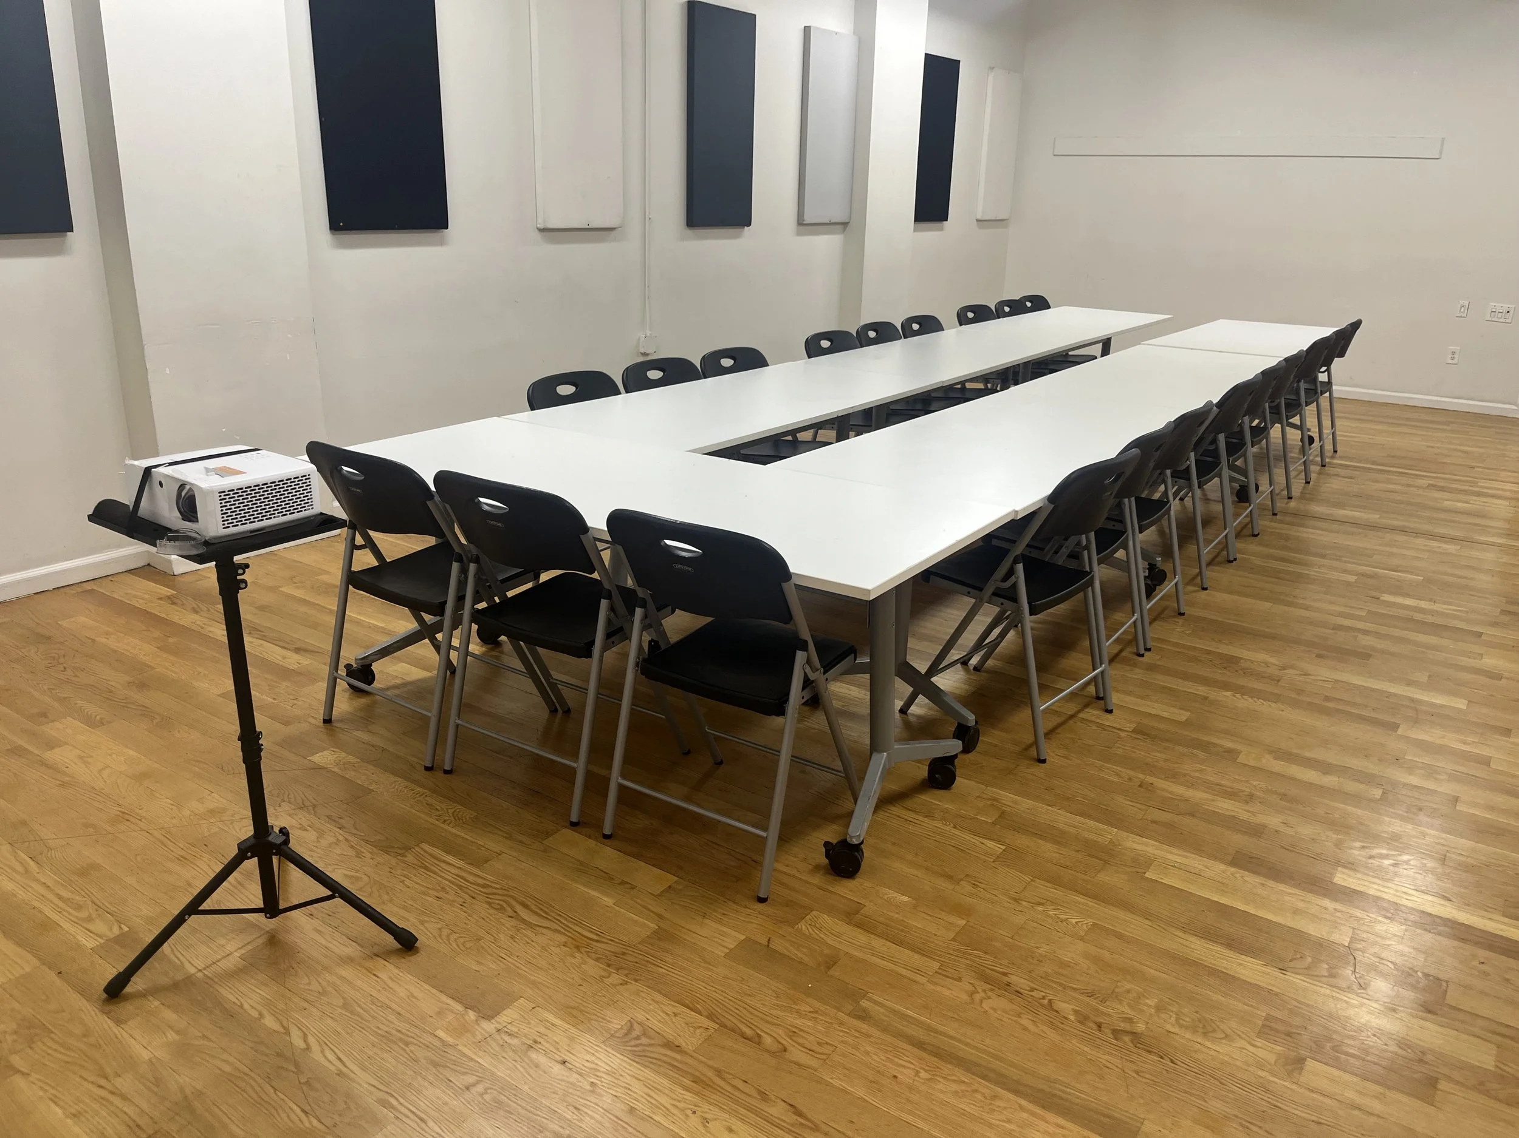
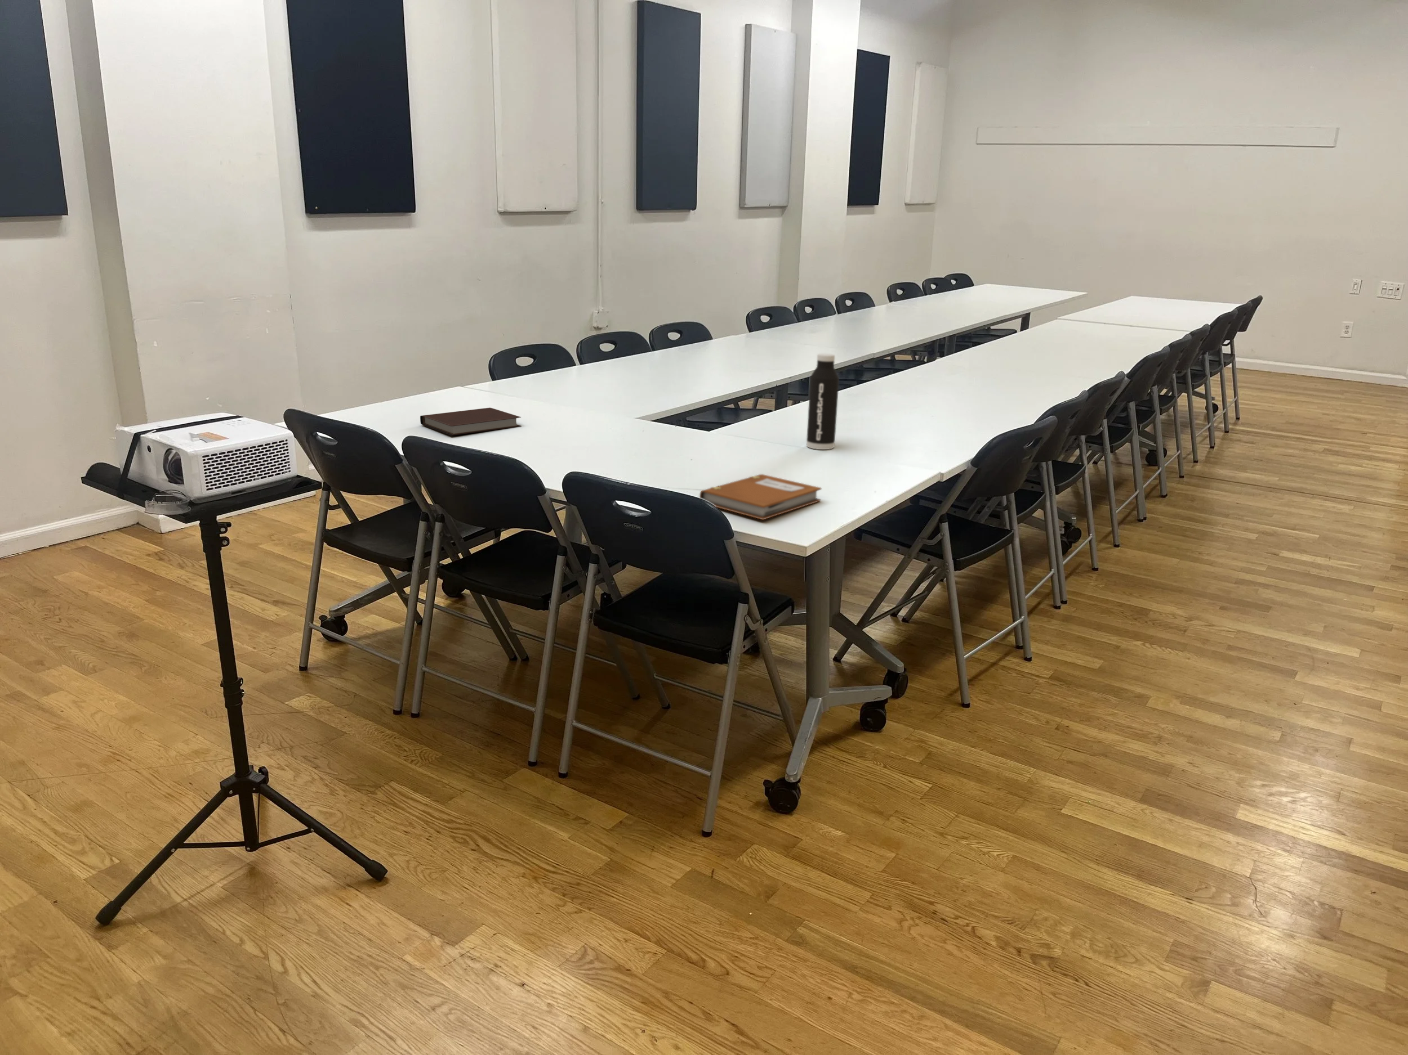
+ notebook [419,408,522,436]
+ notebook [698,474,822,521]
+ water bottle [806,352,839,450]
